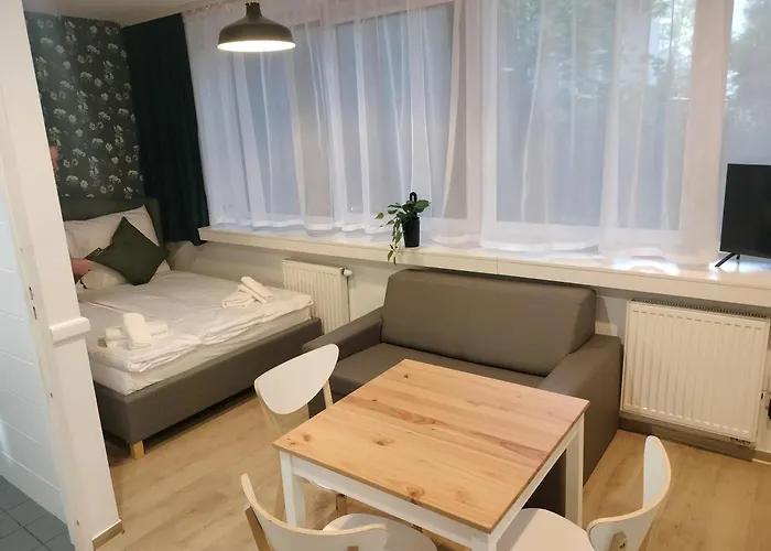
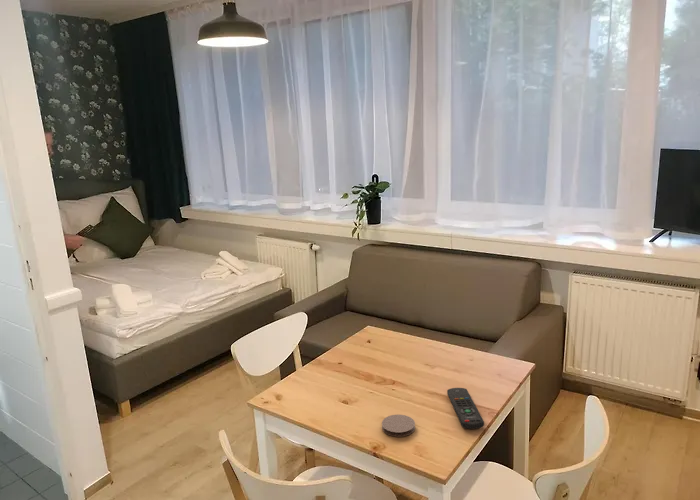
+ remote control [446,387,485,430]
+ coaster [381,414,416,438]
